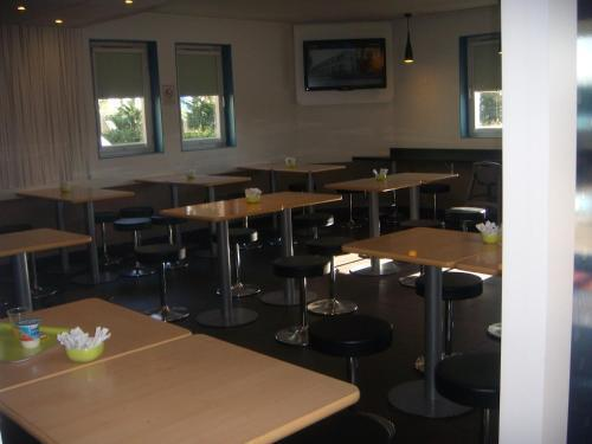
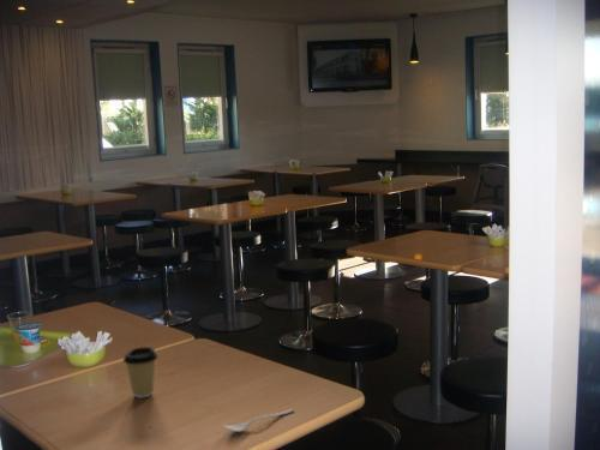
+ spoon [222,408,295,433]
+ coffee cup [122,346,158,400]
